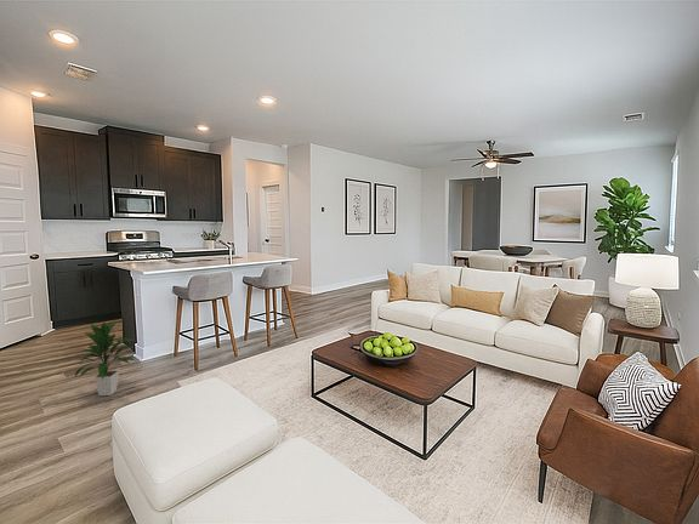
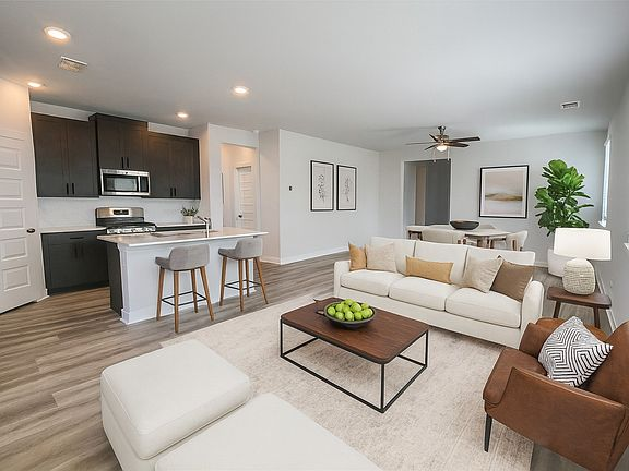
- indoor plant [73,320,138,397]
